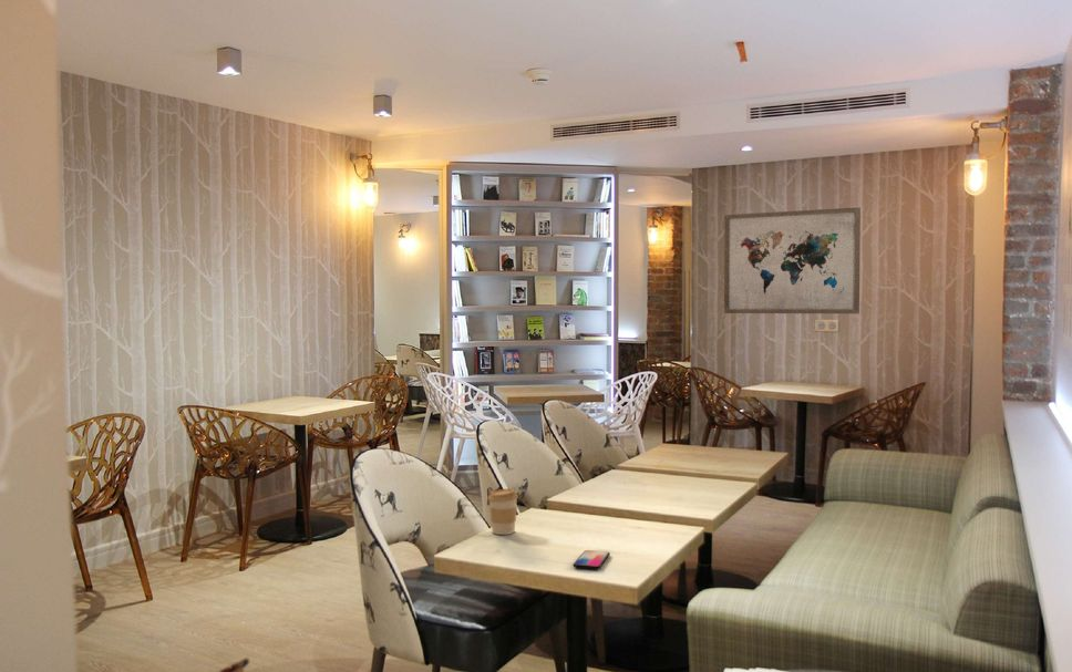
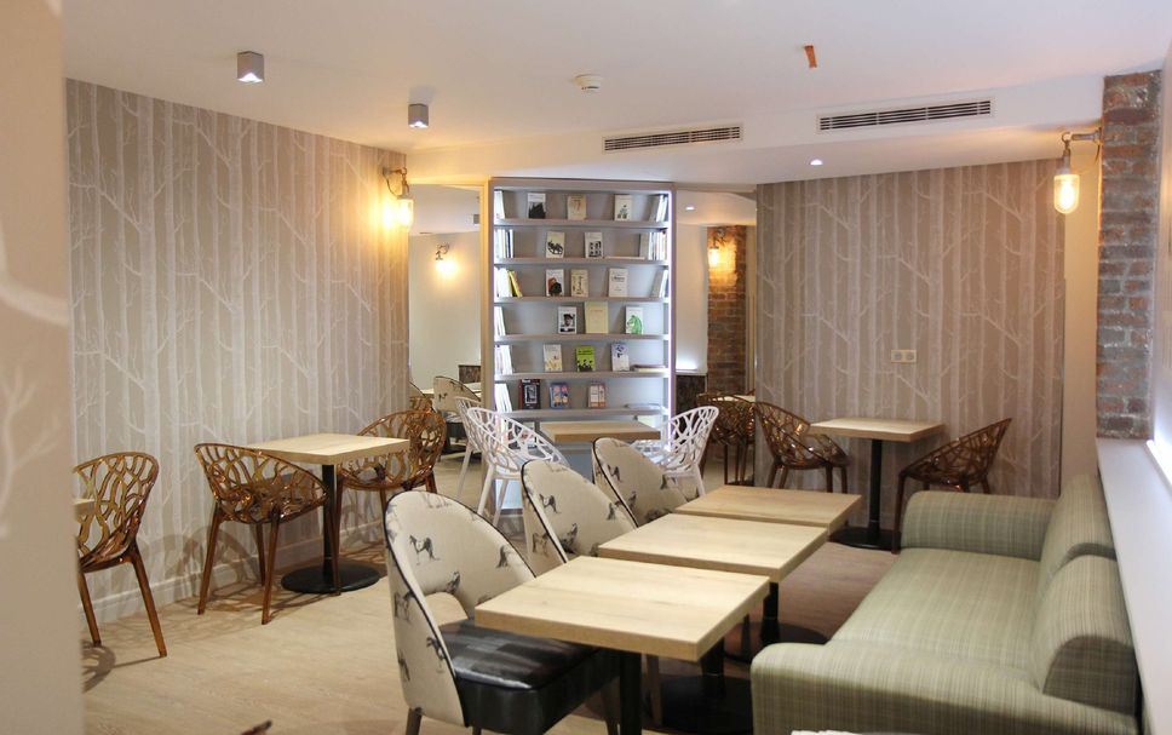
- smartphone [573,549,611,570]
- coffee cup [487,487,519,536]
- wall art [723,206,862,314]
